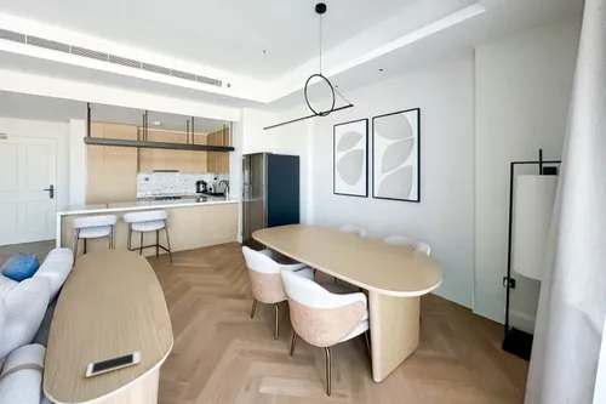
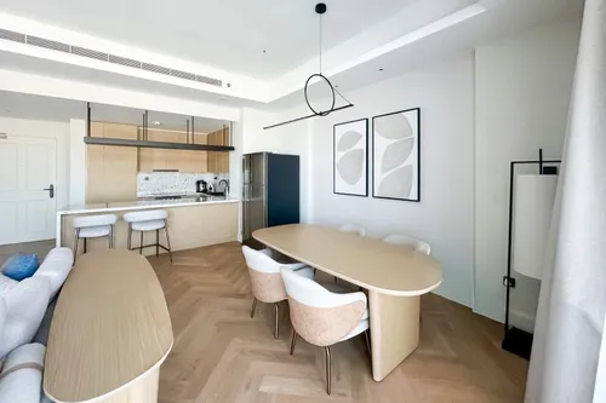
- cell phone [85,351,141,379]
